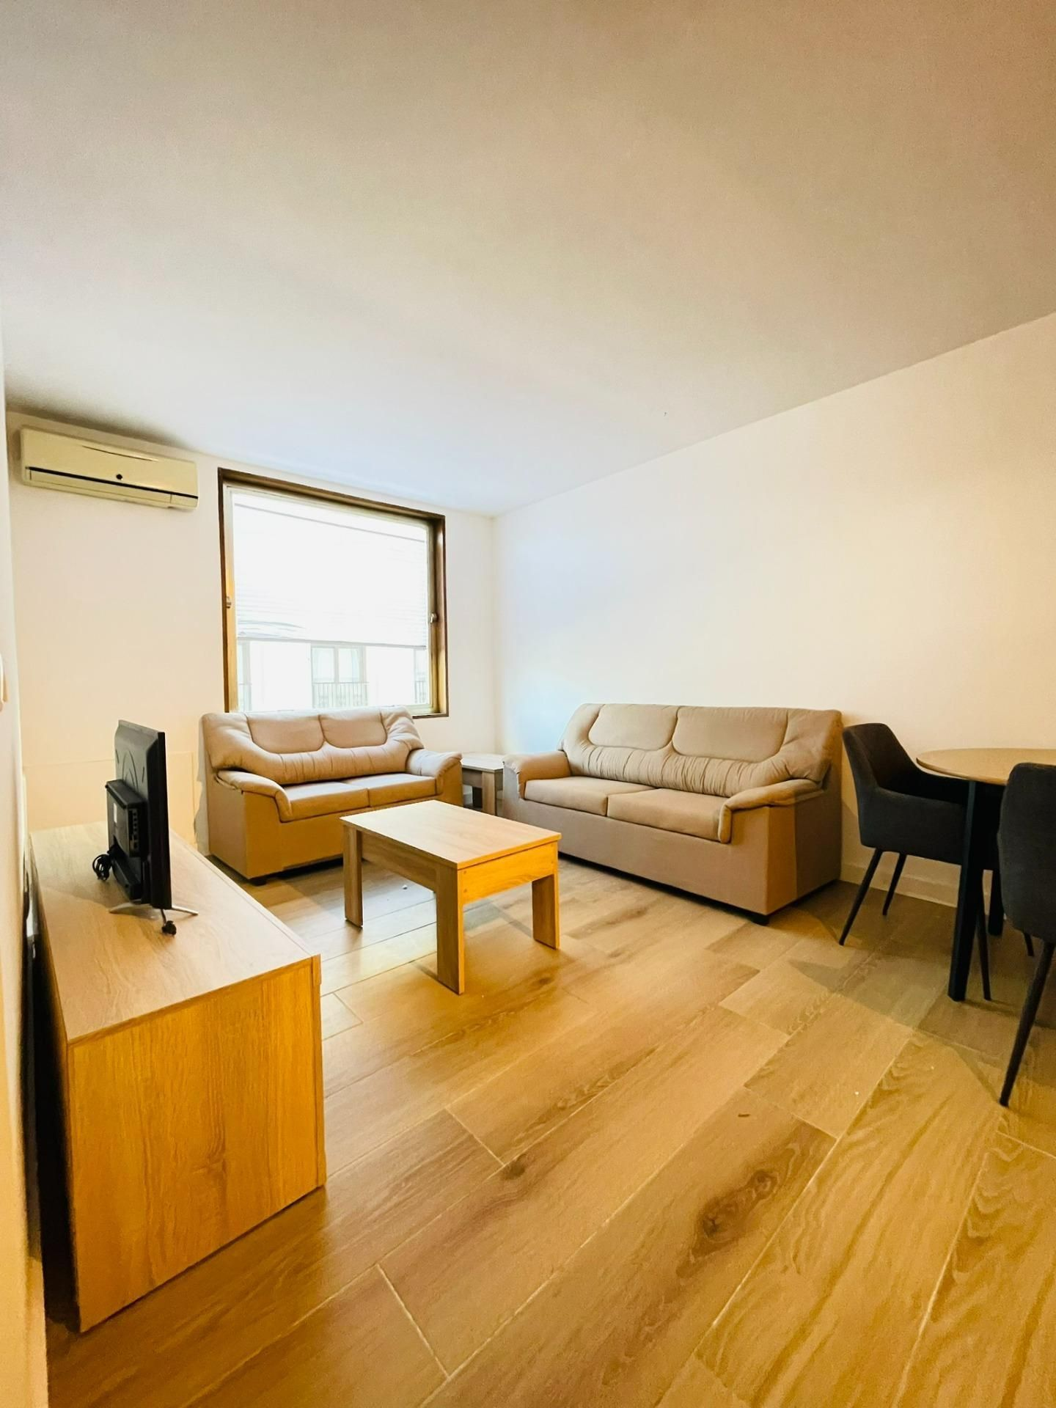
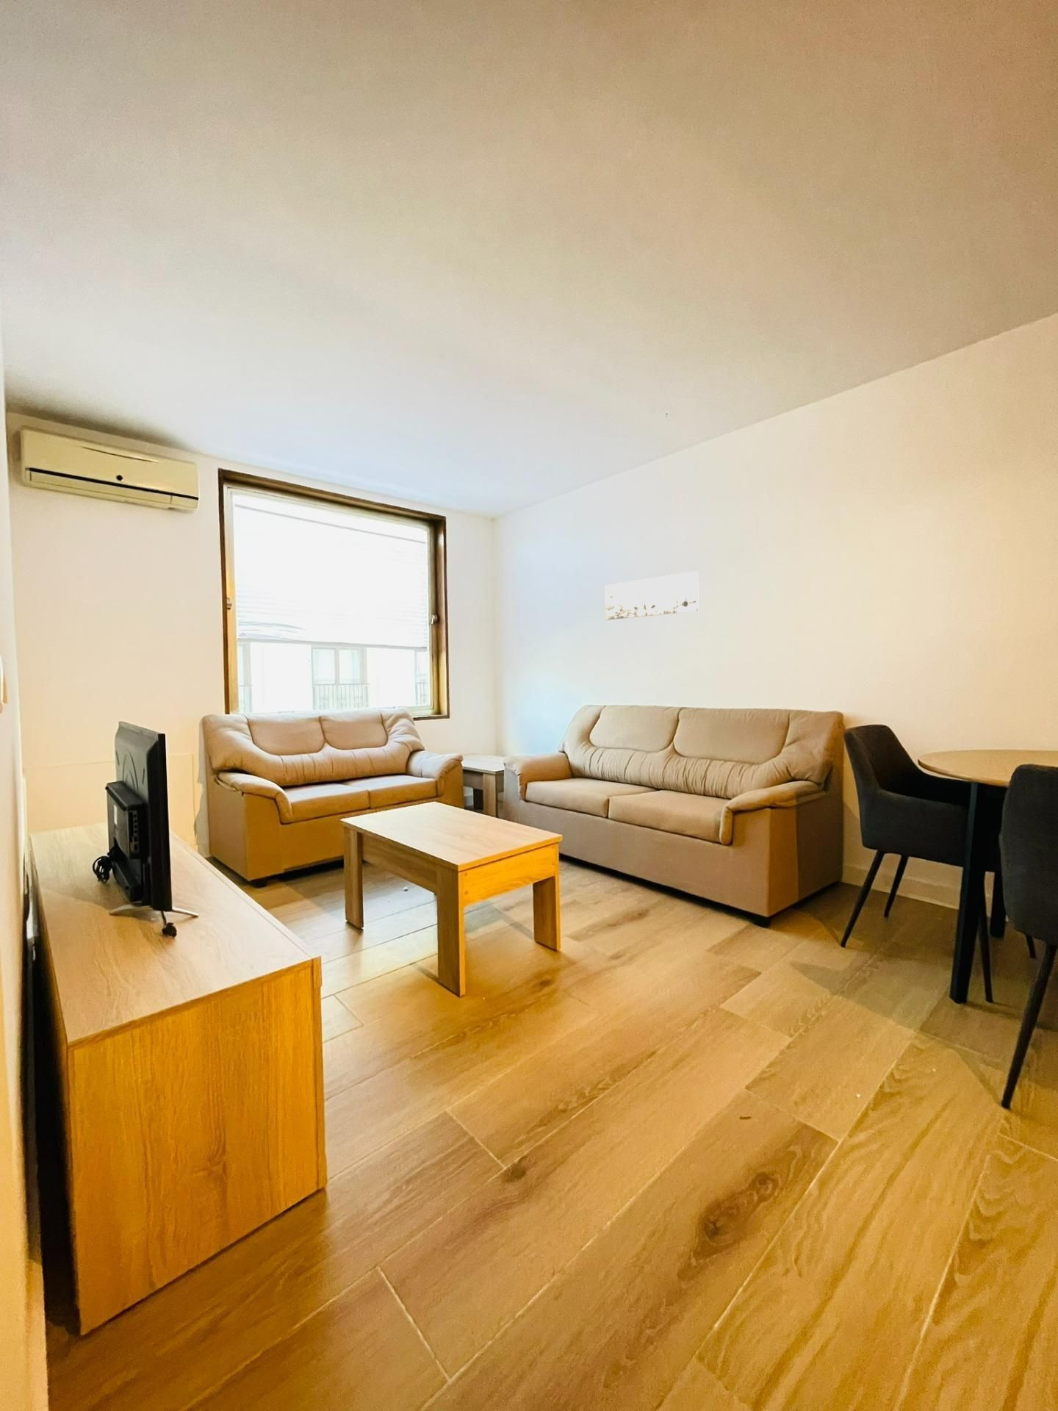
+ wall art [605,570,699,620]
